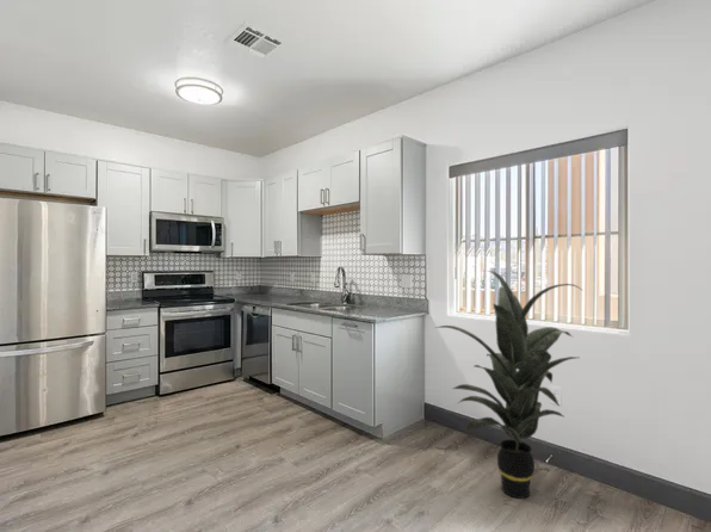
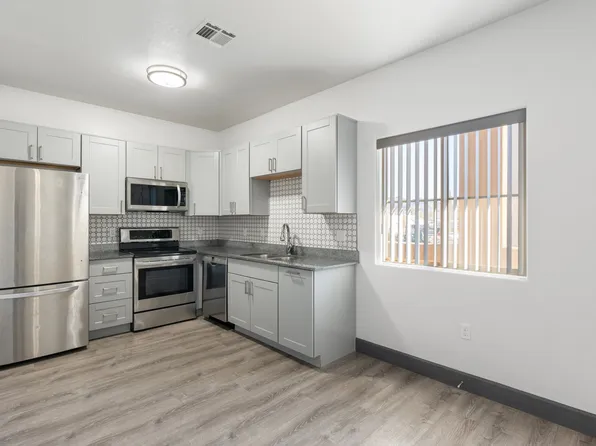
- indoor plant [434,270,585,500]
